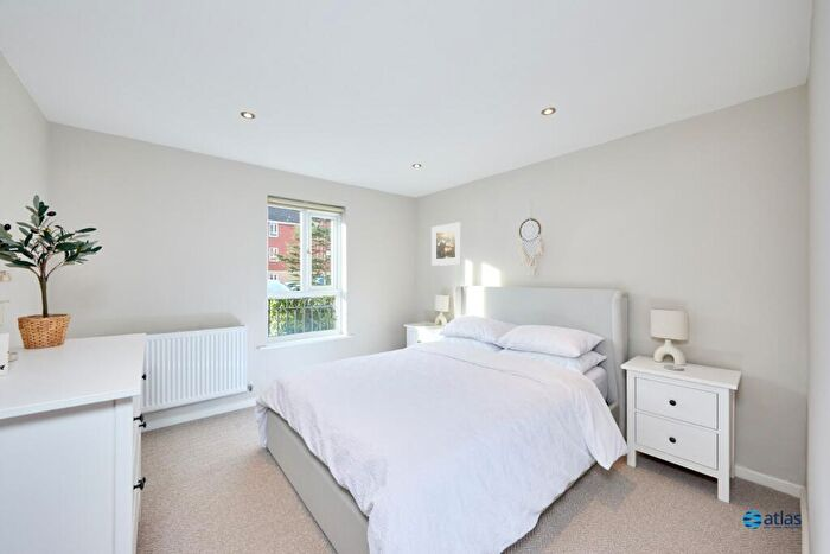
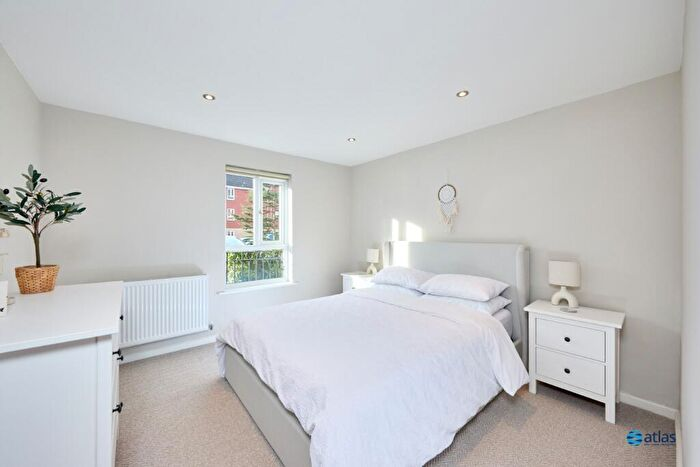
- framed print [430,221,462,267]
